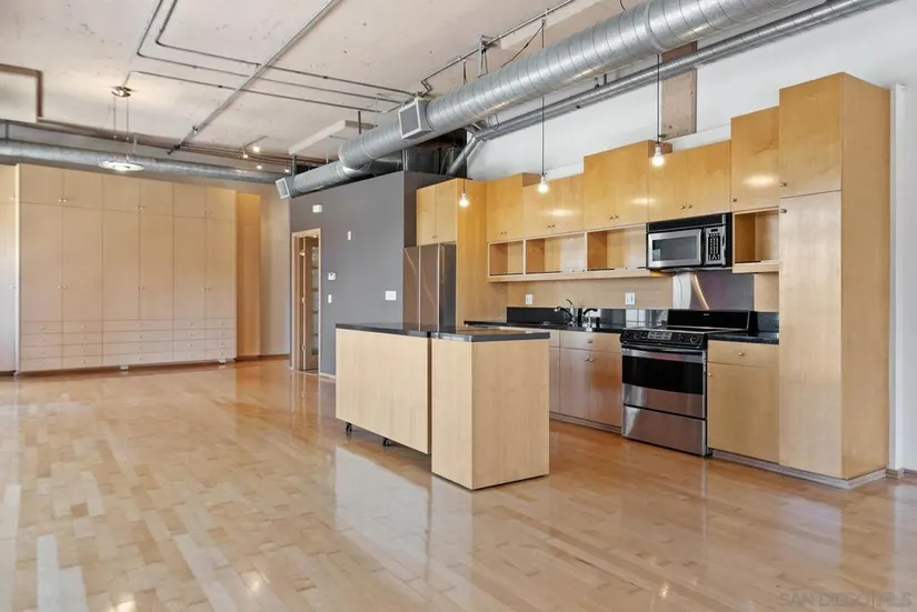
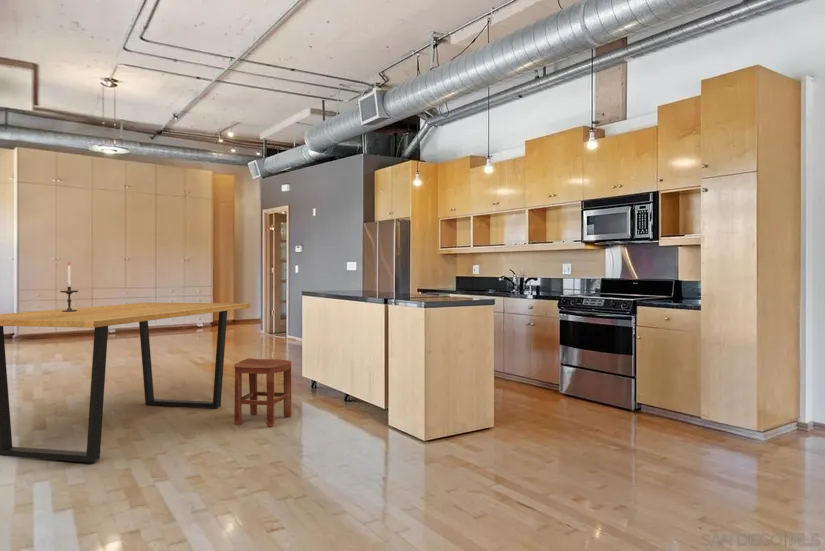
+ dining table [0,302,251,463]
+ stool [233,357,292,427]
+ candlestick [59,261,79,312]
